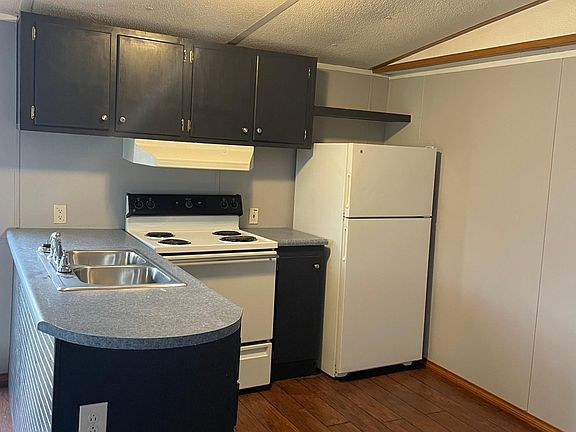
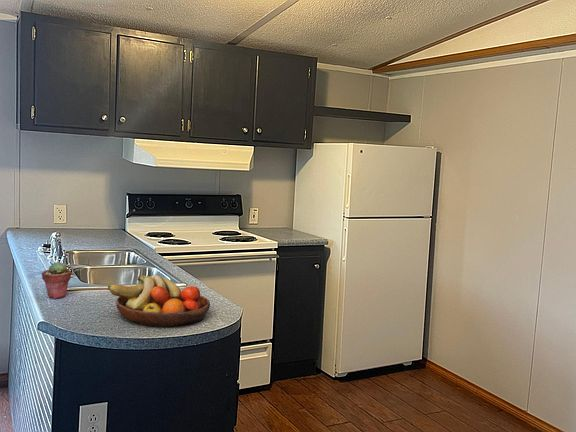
+ fruit bowl [107,274,211,328]
+ potted succulent [41,261,72,299]
